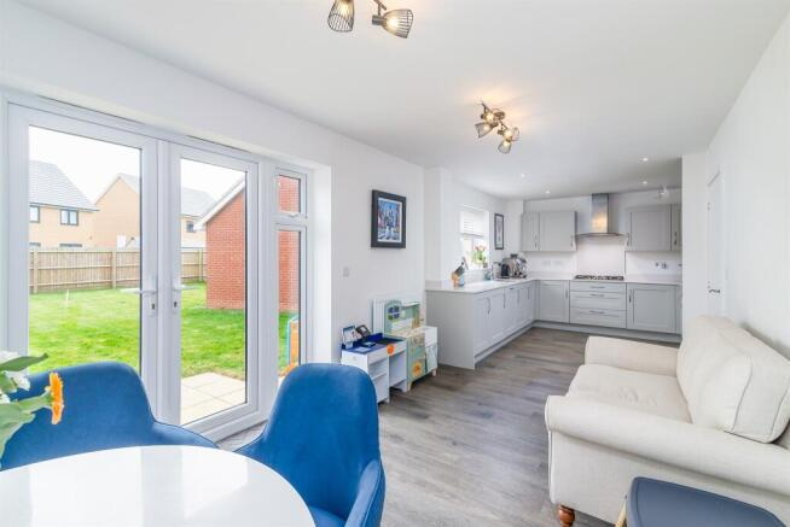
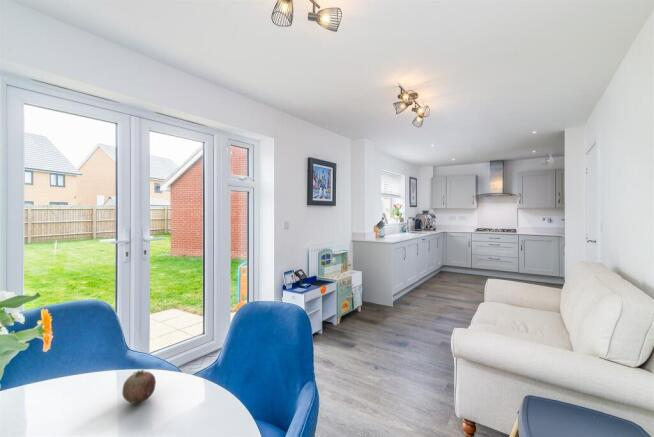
+ fruit [121,368,157,404]
